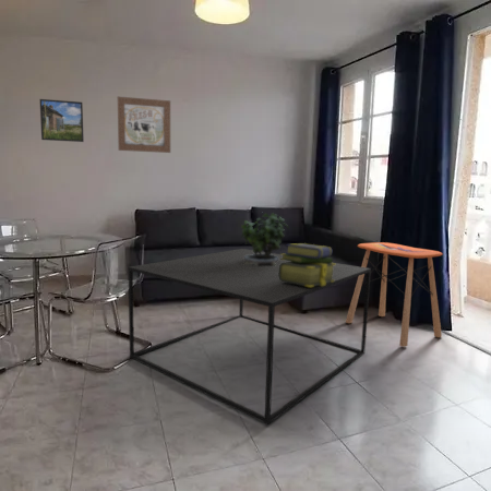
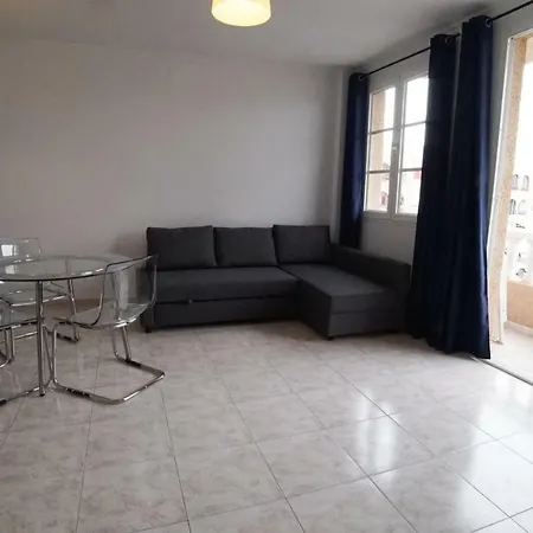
- coffee table [128,248,372,426]
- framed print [38,98,85,143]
- potted plant [240,212,290,266]
- stack of books [278,242,335,287]
- side table [345,241,443,348]
- wall art [117,96,171,154]
